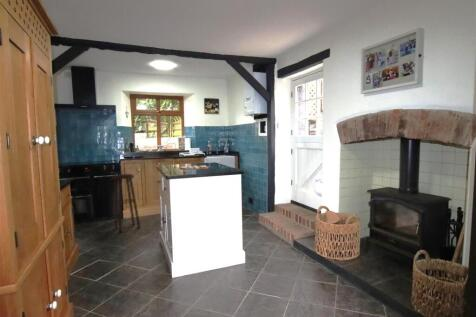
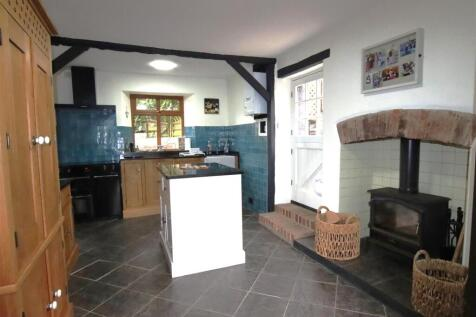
- stool [111,173,141,233]
